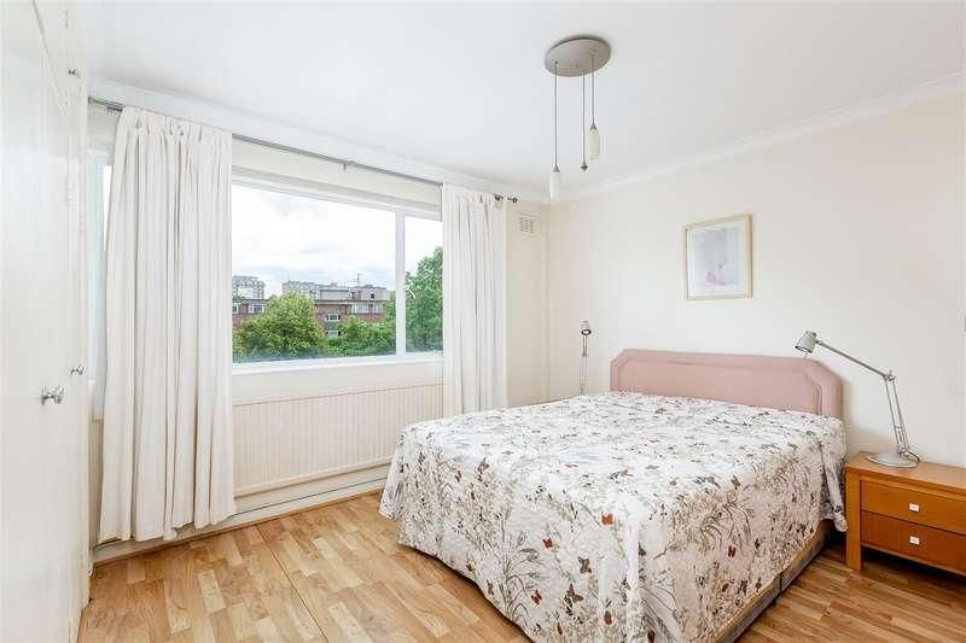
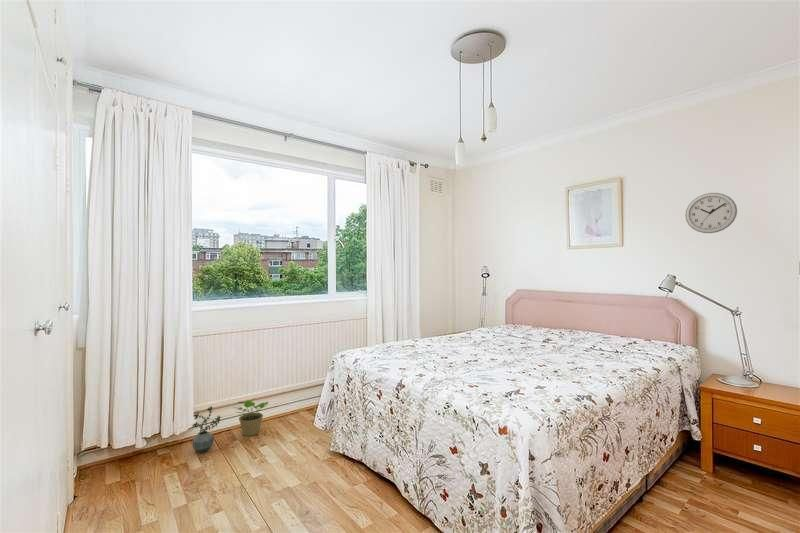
+ potted plant [233,397,269,437]
+ wall clock [684,192,738,234]
+ potted plant [191,405,221,453]
